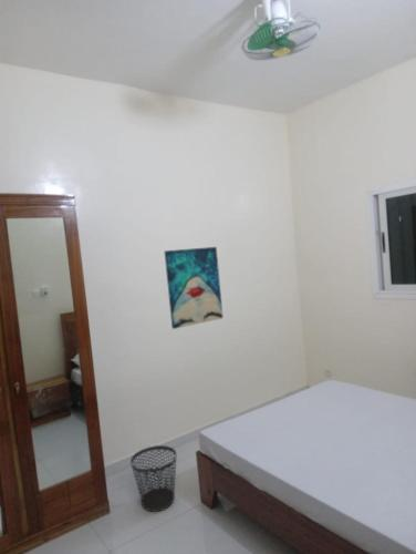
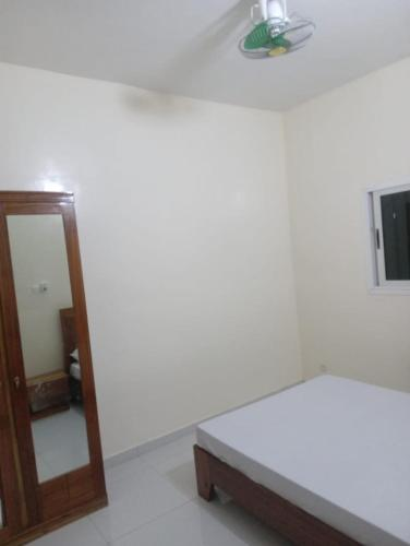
- wastebasket [129,444,178,513]
- wall art [164,246,225,330]
